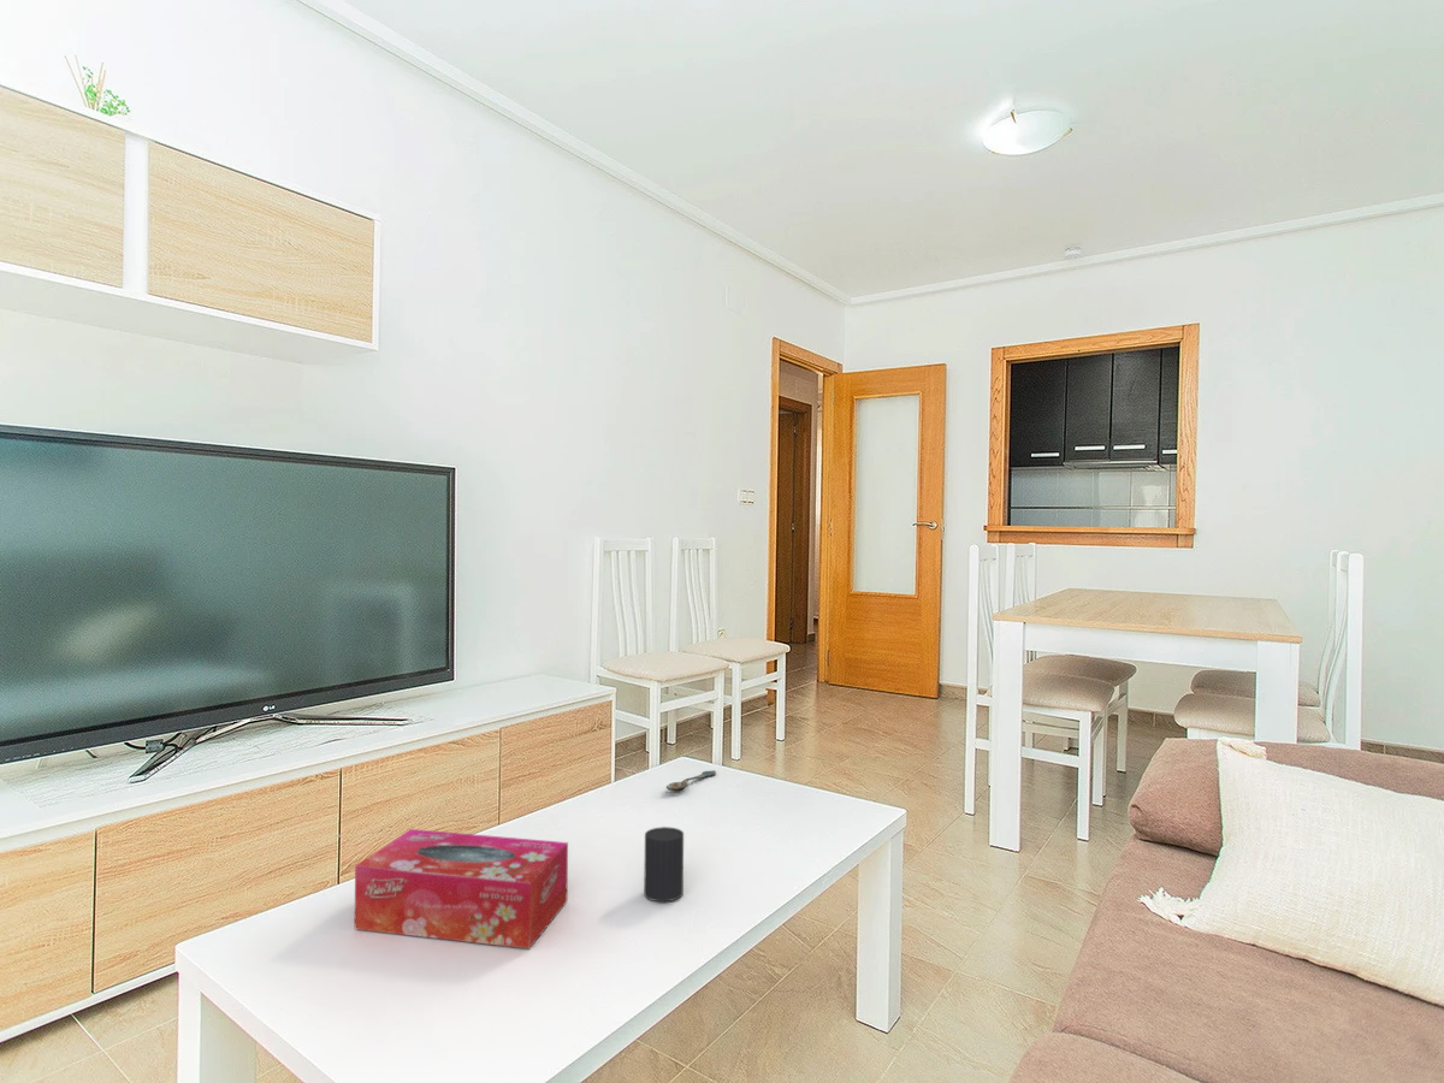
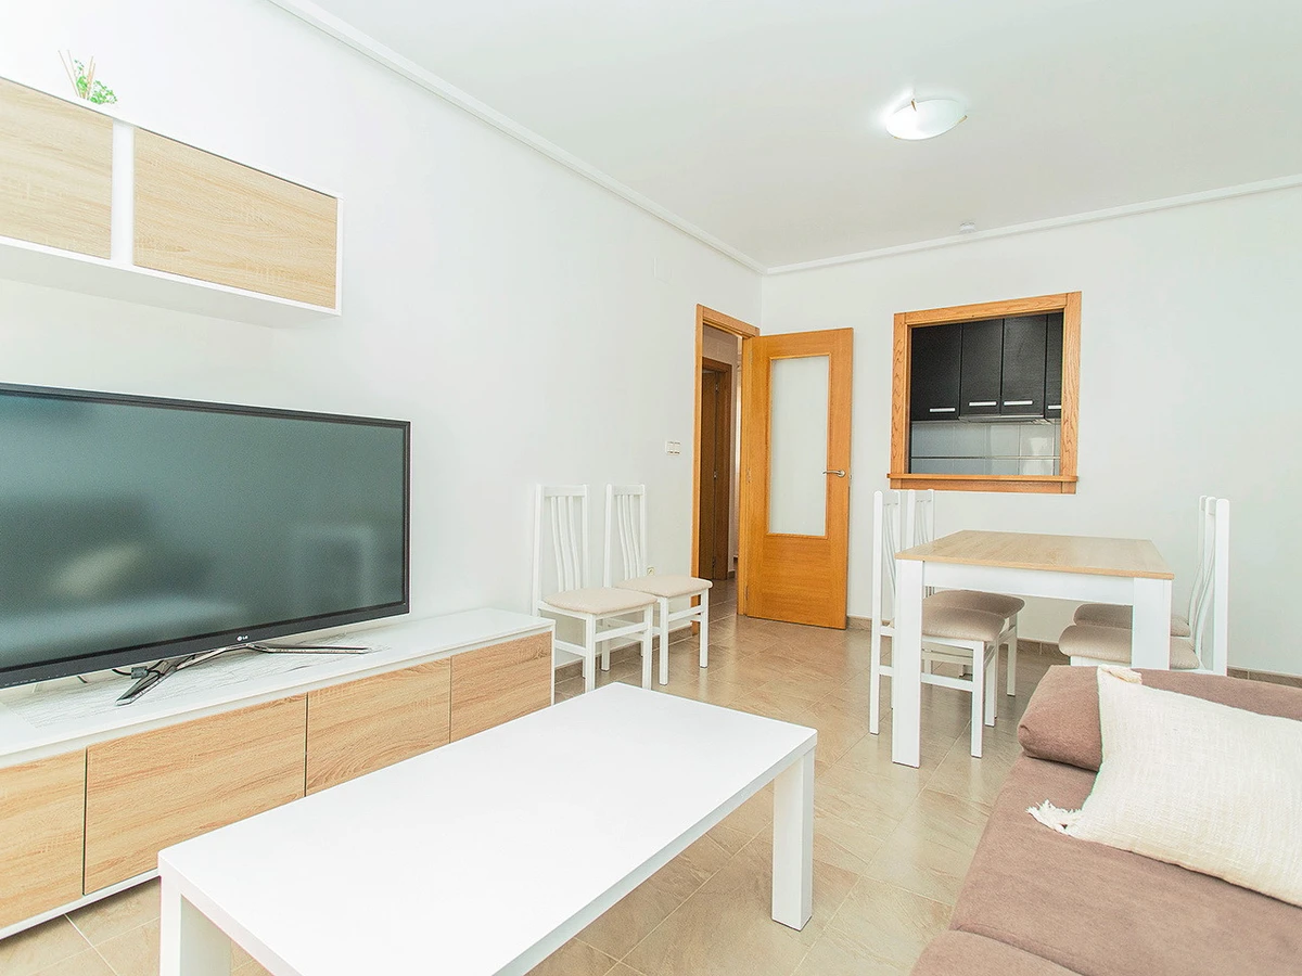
- spoon [665,769,717,792]
- cup [643,825,685,902]
- tissue box [354,828,569,949]
